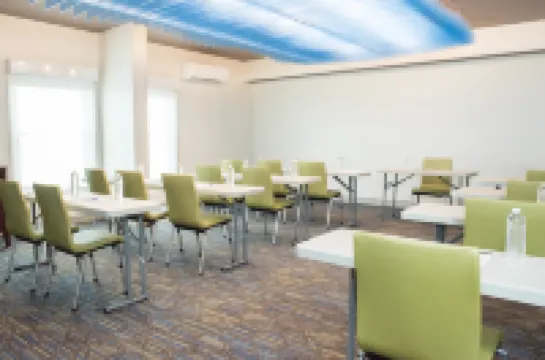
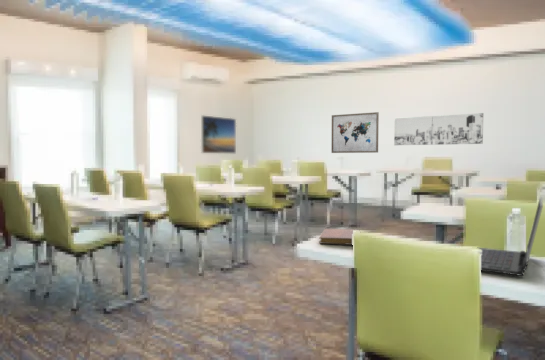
+ wall art [393,112,484,146]
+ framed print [200,114,237,154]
+ notebook [318,228,361,246]
+ laptop computer [478,196,544,277]
+ wall art [331,111,380,154]
